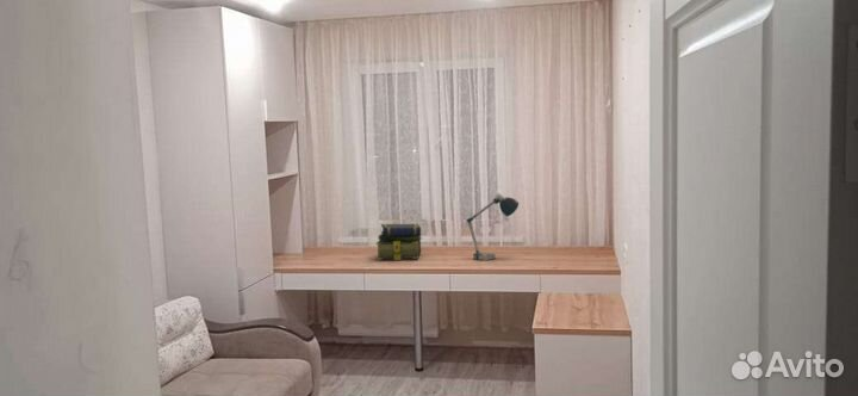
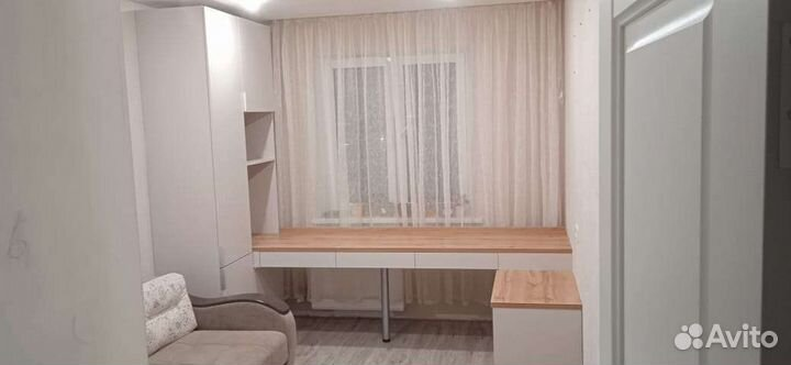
- desk lamp [466,192,520,261]
- stack of books [374,223,424,261]
